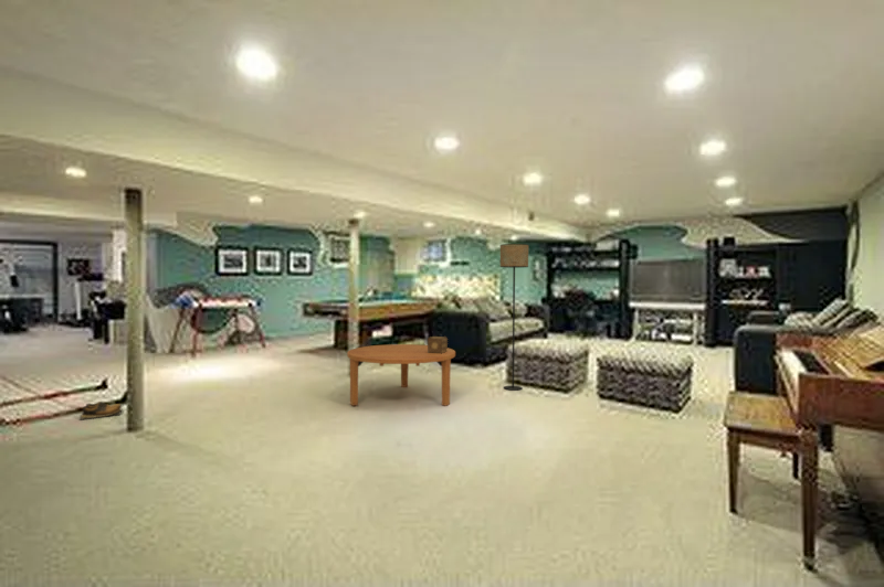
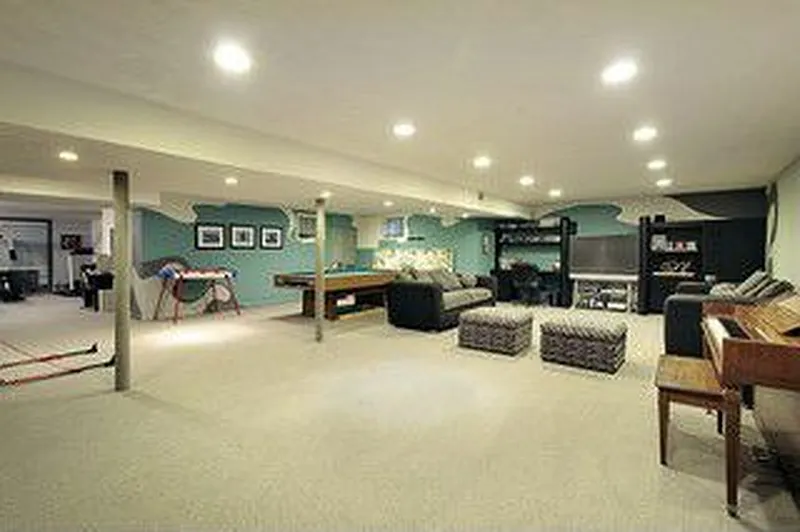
- floor lamp [499,243,529,392]
- shoes [78,401,124,420]
- coffee table [346,343,456,407]
- decorative box [427,335,449,354]
